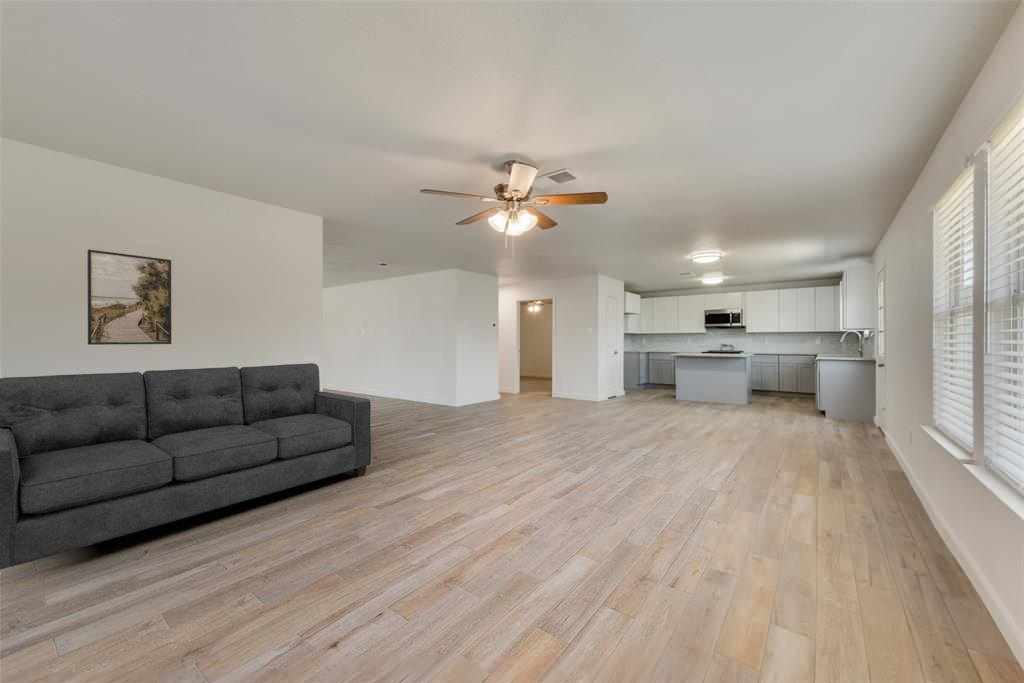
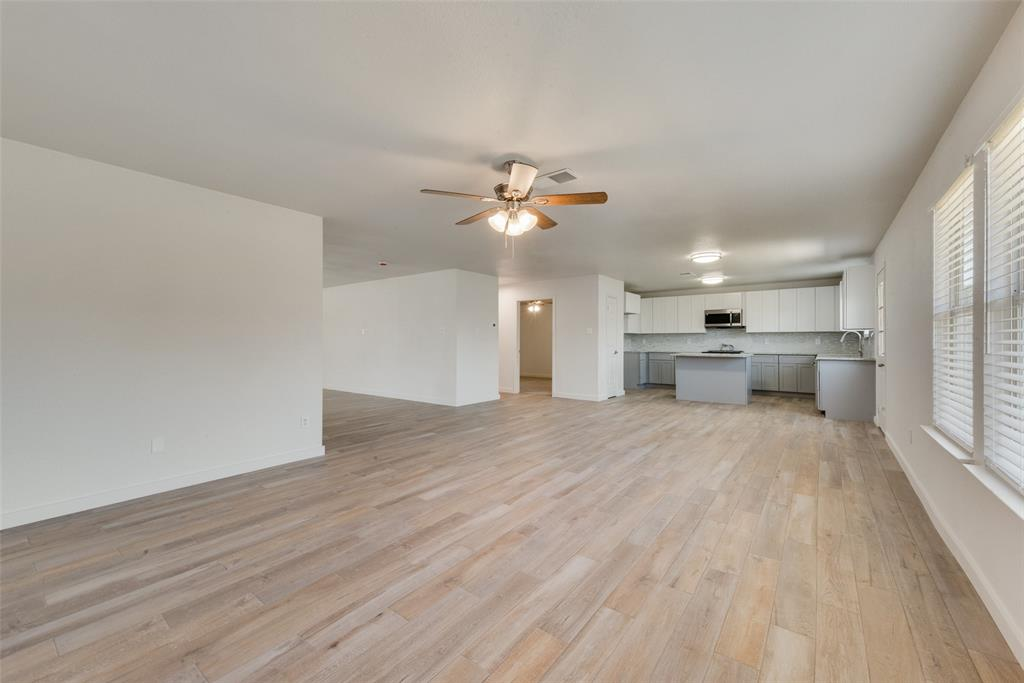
- sofa [0,362,372,571]
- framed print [86,248,172,346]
